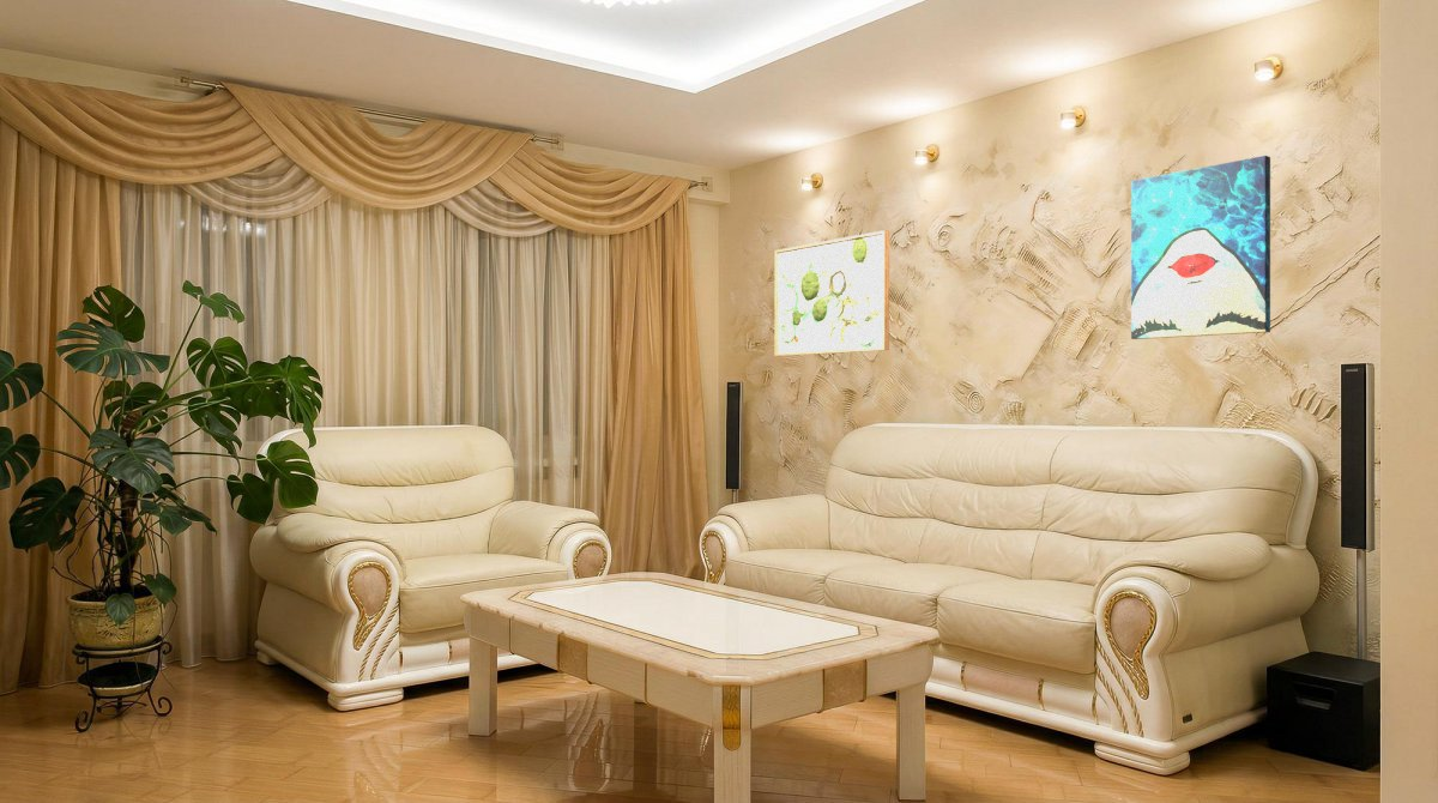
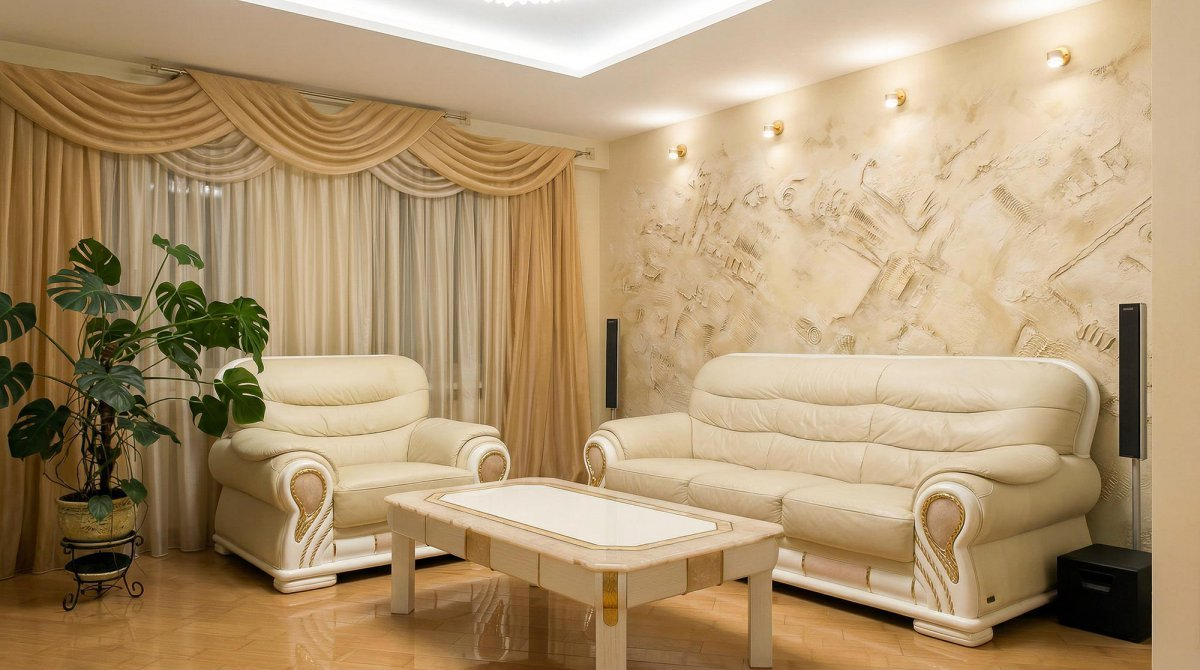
- wall art [773,229,890,357]
- wall art [1130,155,1271,340]
